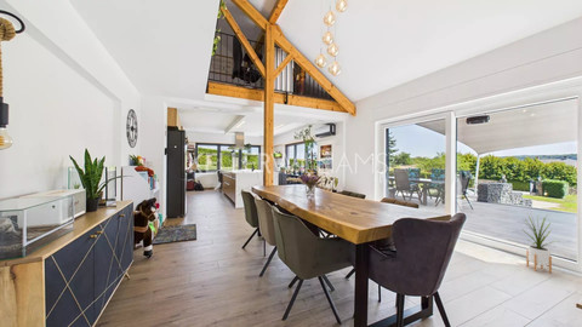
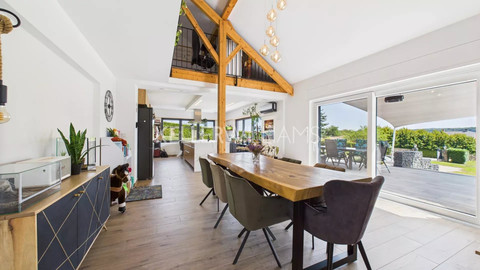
- house plant [523,214,561,275]
